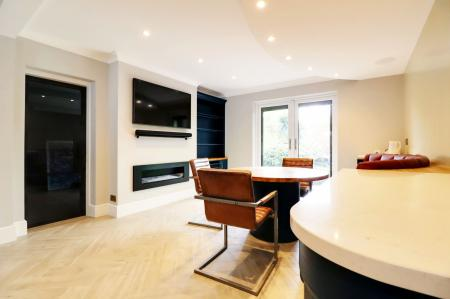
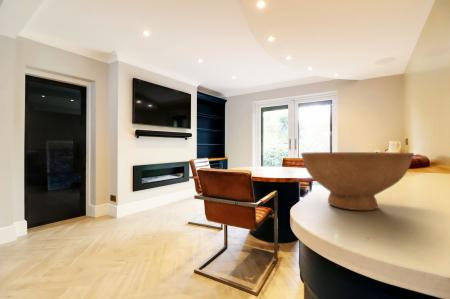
+ bowl [300,151,415,211]
